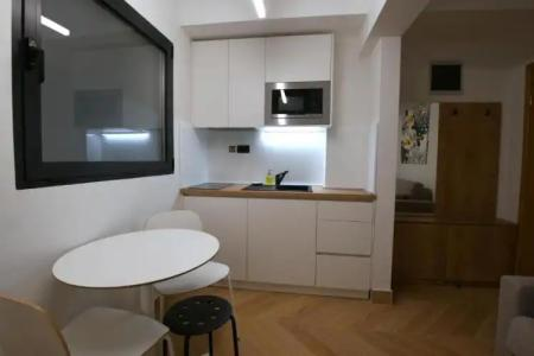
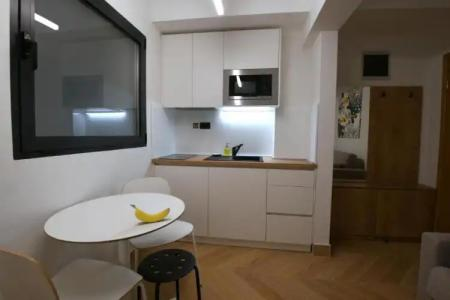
+ banana [130,204,171,223]
